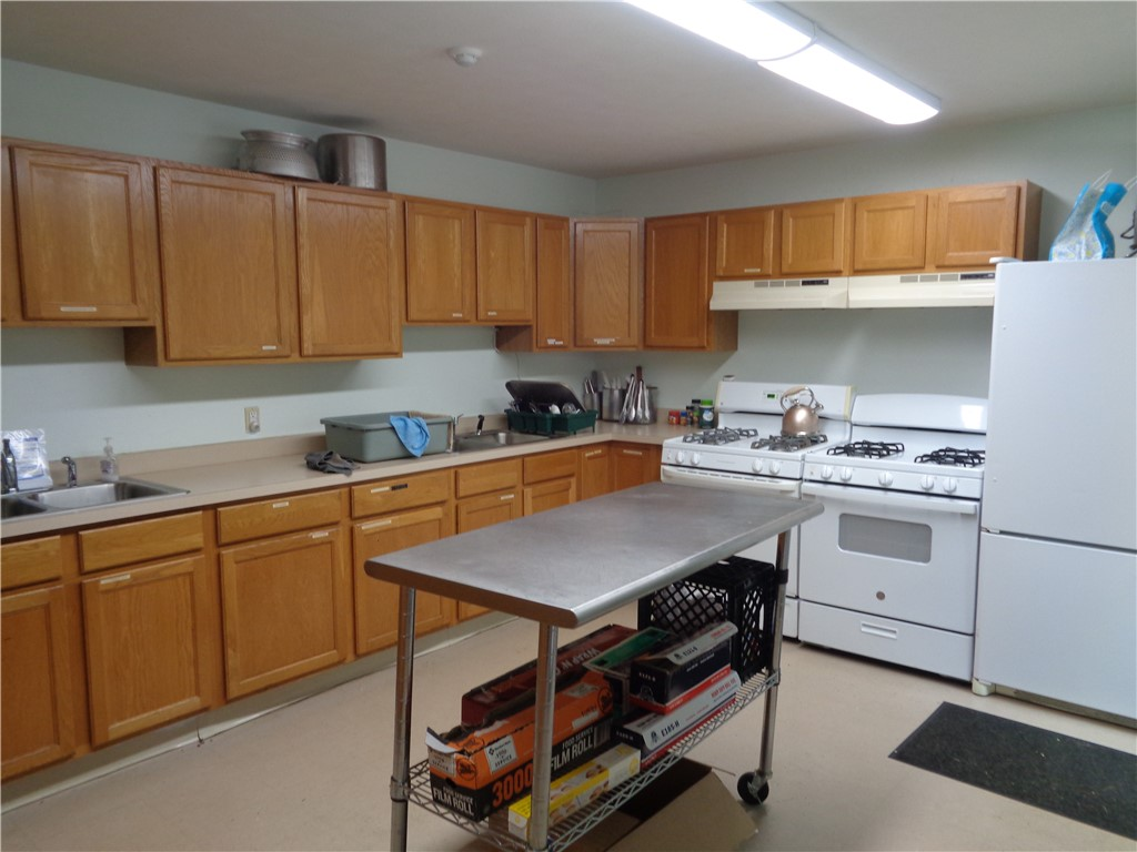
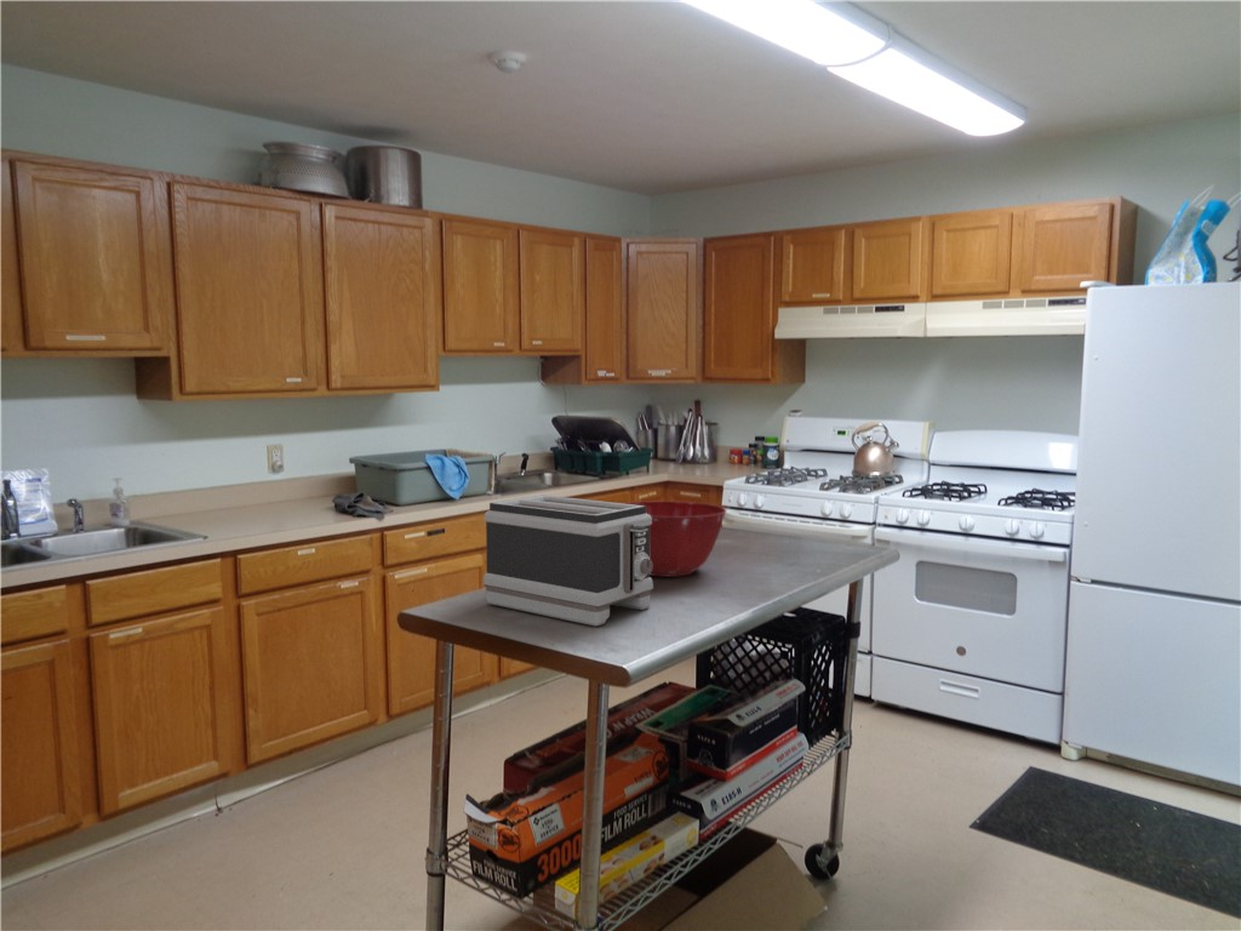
+ toaster [482,493,654,628]
+ mixing bowl [624,499,727,577]
